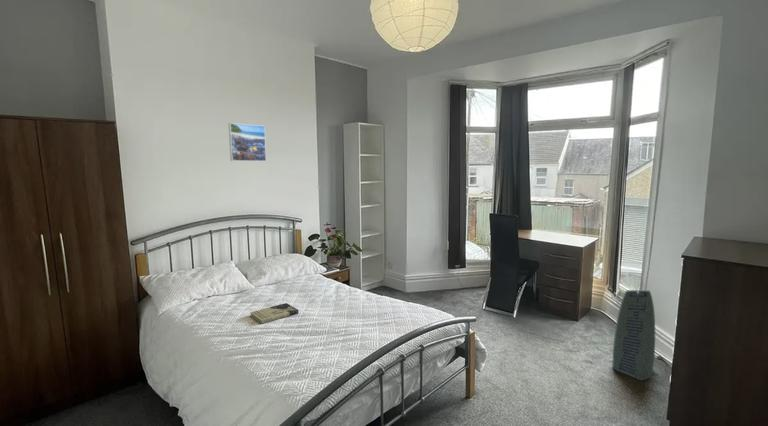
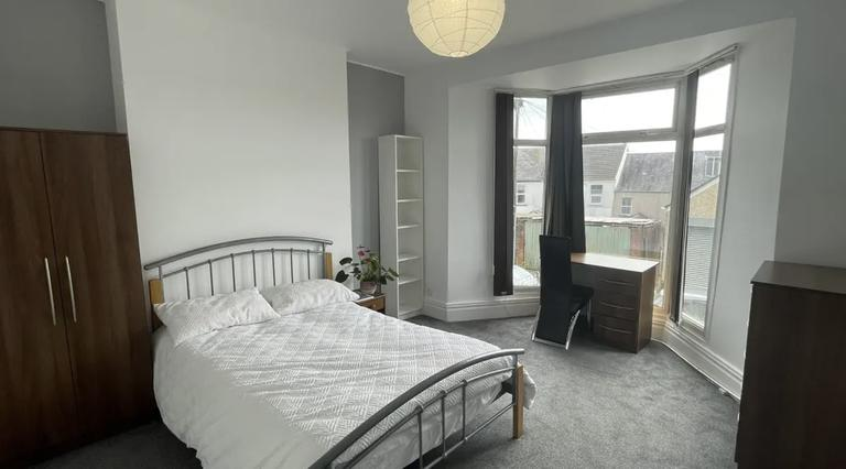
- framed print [228,122,267,162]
- air purifier [611,289,656,381]
- book [249,302,300,325]
